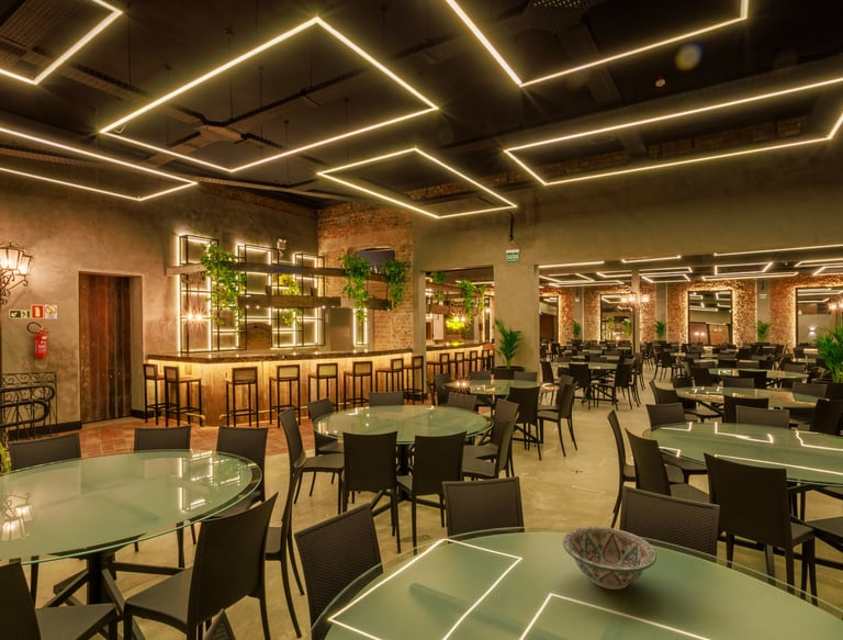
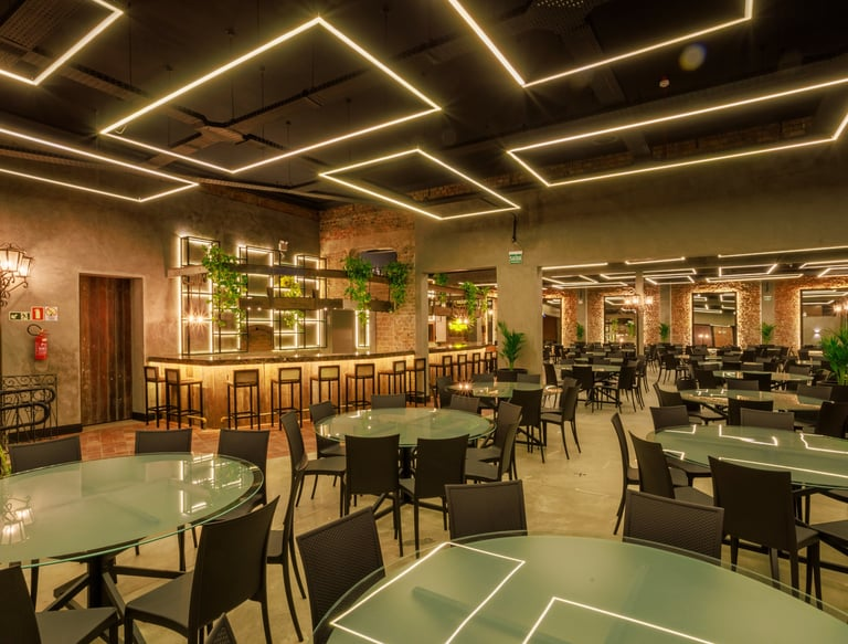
- decorative bowl [562,526,657,591]
